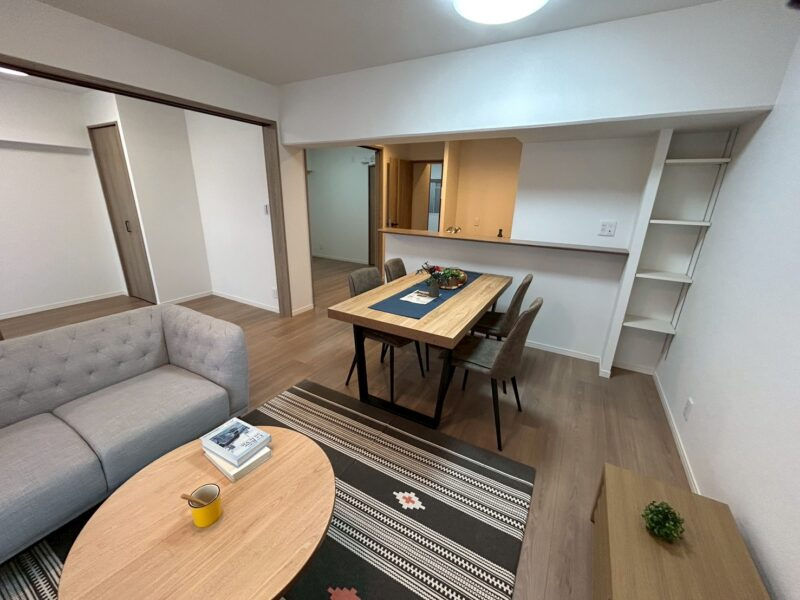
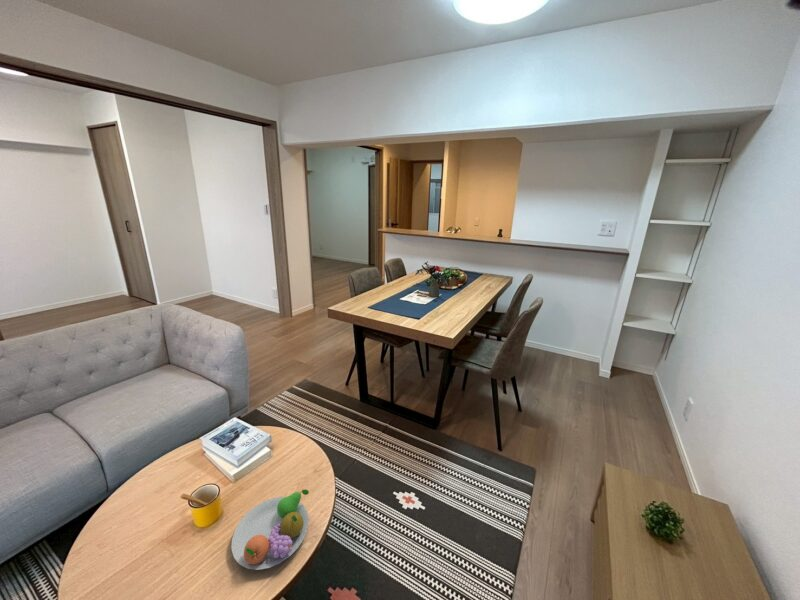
+ fruit bowl [230,488,310,571]
